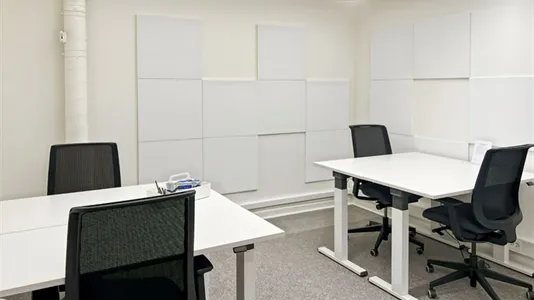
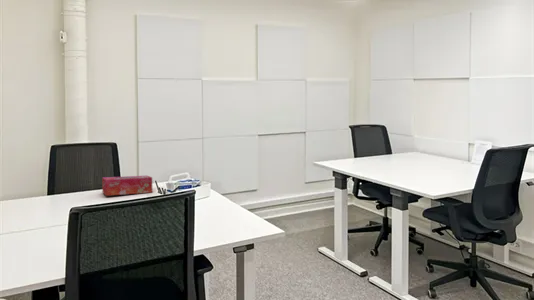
+ tissue box [101,175,153,197]
